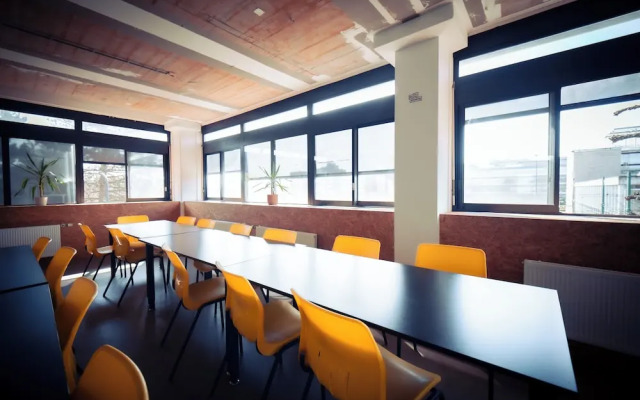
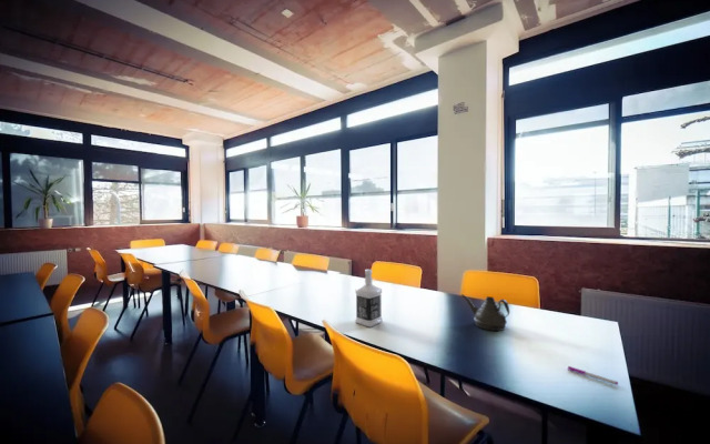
+ teapot [460,293,510,332]
+ bottle [354,269,384,327]
+ pen [567,365,619,386]
